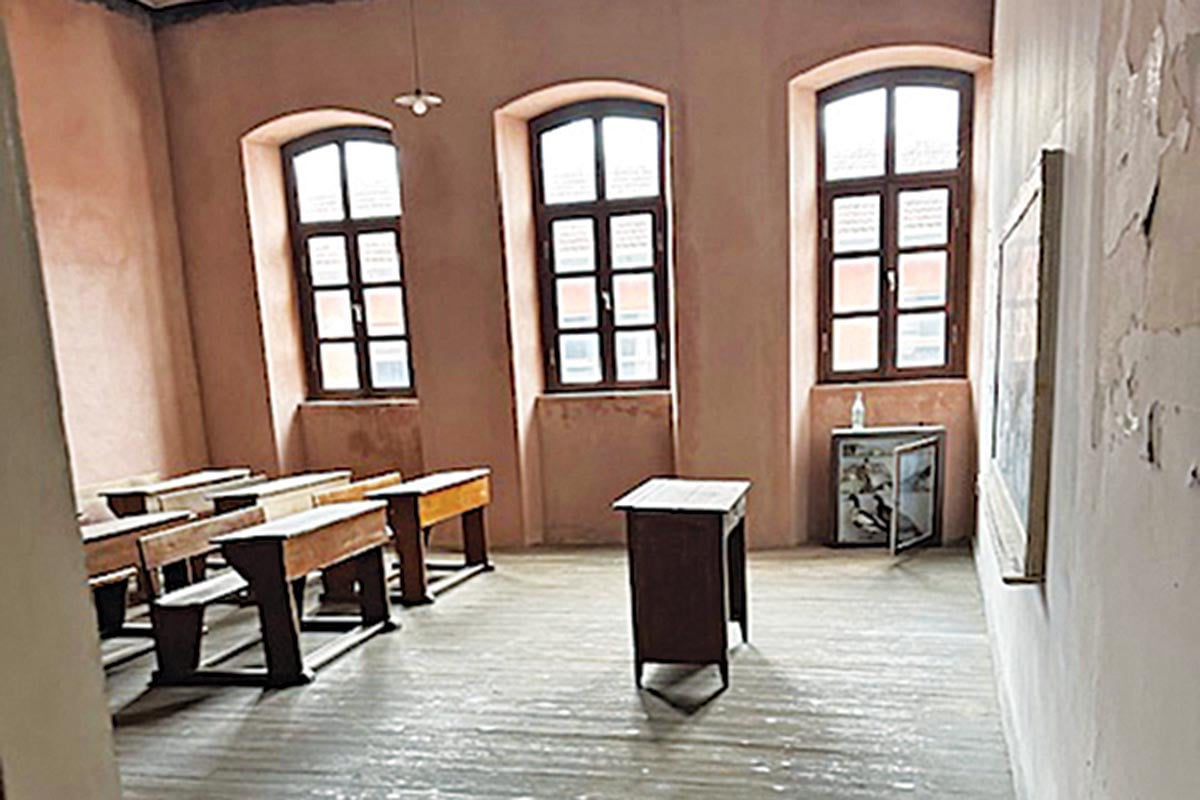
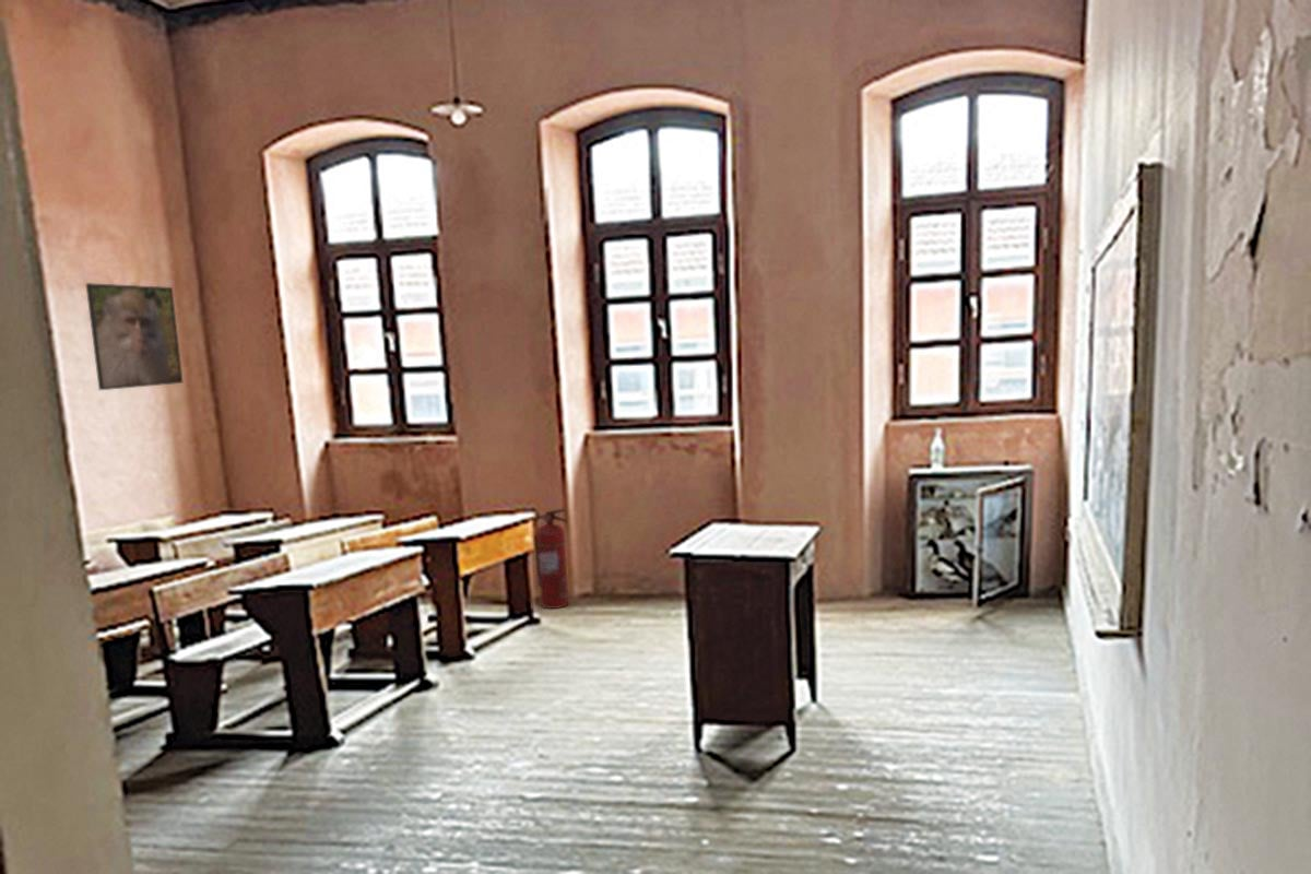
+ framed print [85,282,185,391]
+ fire extinguisher [532,507,570,610]
